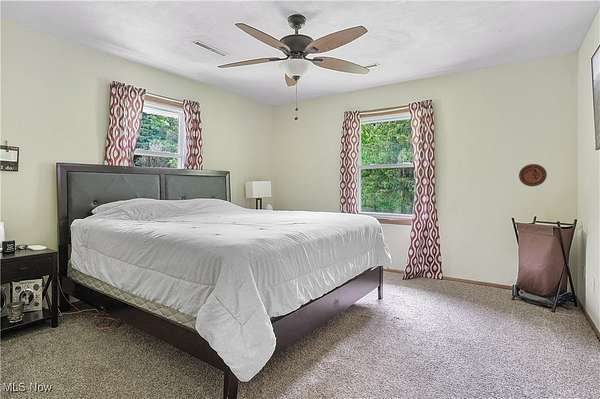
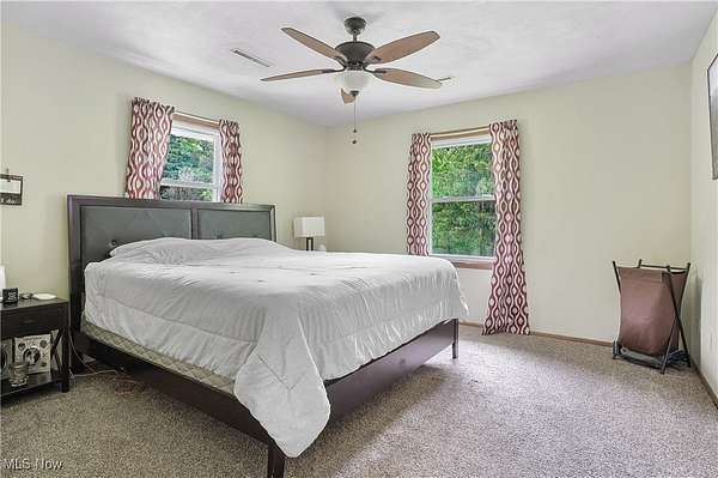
- decorative plate [518,163,548,187]
